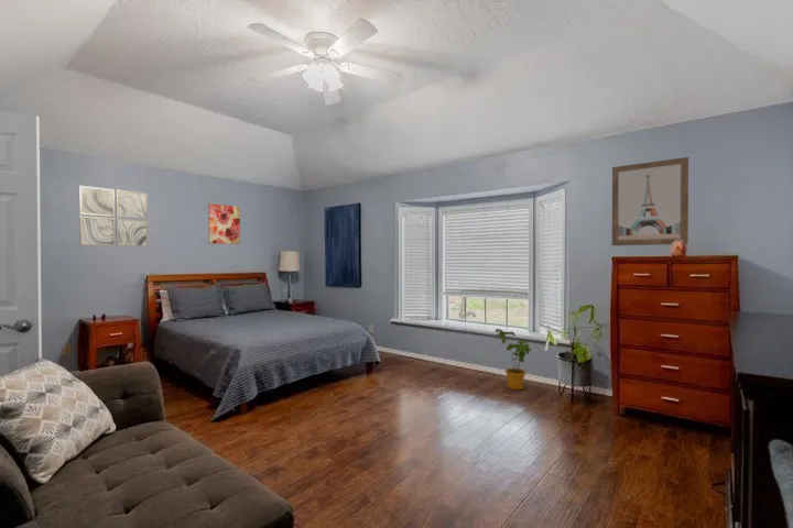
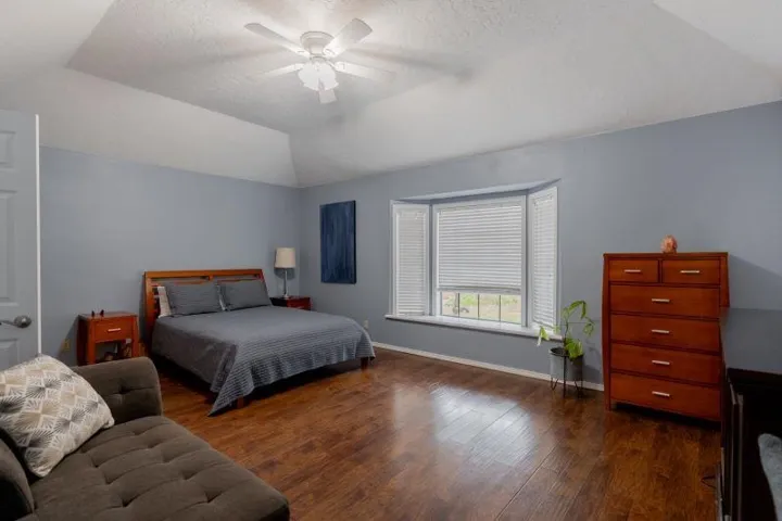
- wall art [78,185,149,248]
- wall art [207,202,241,245]
- house plant [493,328,533,391]
- wall art [611,156,689,246]
